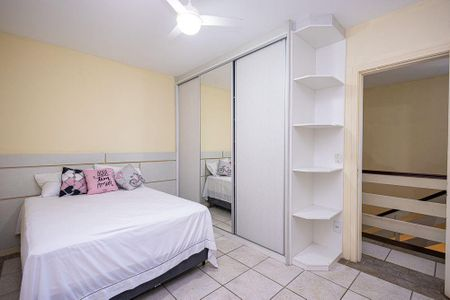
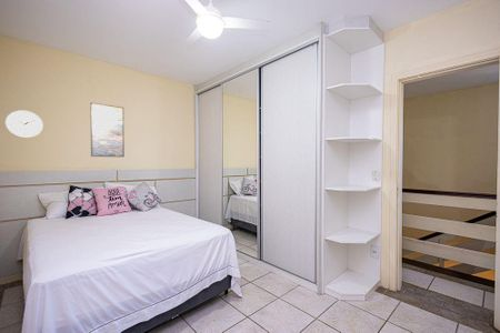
+ wall clock [4,110,44,139]
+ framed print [89,102,126,158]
